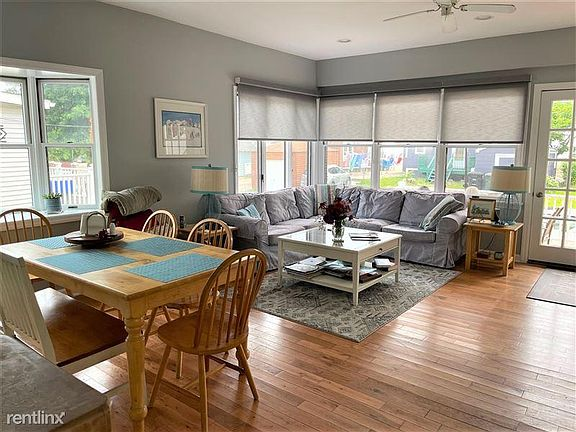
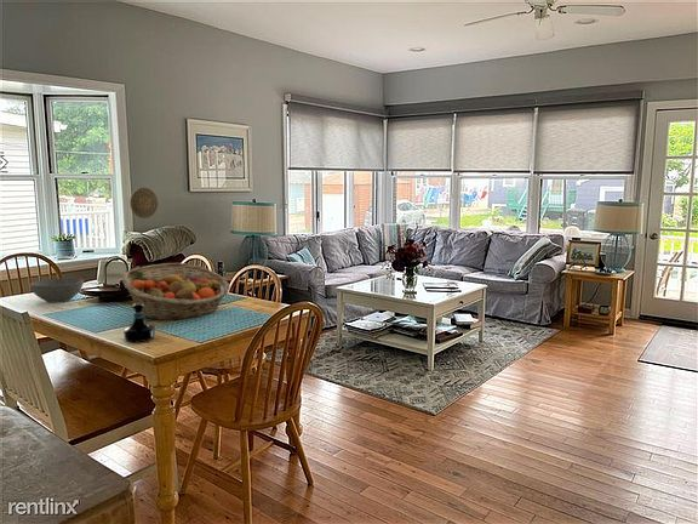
+ decorative plate [128,187,159,220]
+ fruit basket [120,262,231,321]
+ tequila bottle [122,303,156,343]
+ bowl [29,277,85,303]
